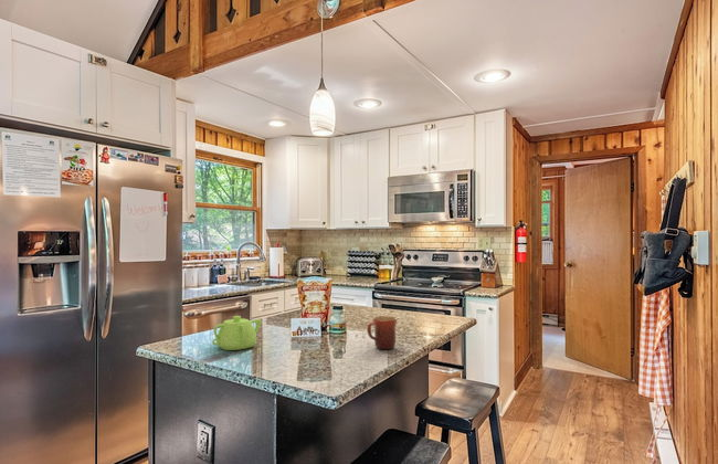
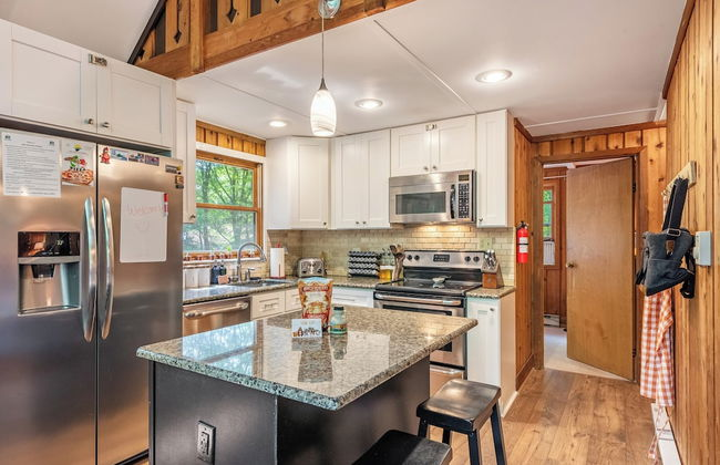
- mug [366,315,399,350]
- teapot [211,315,263,351]
